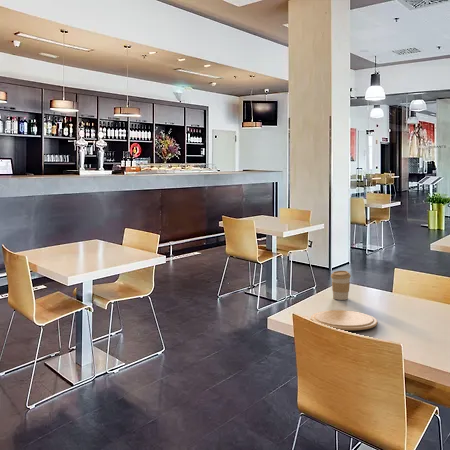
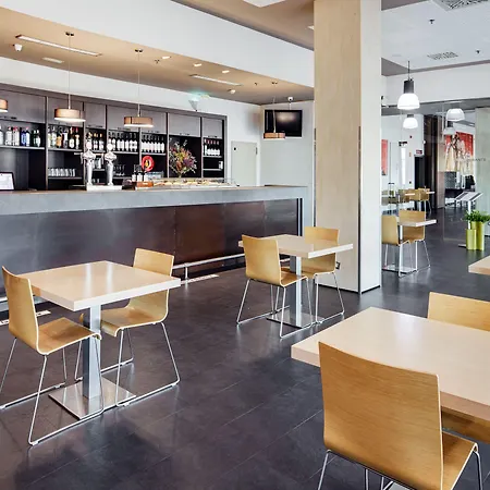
- plate [310,309,378,331]
- coffee cup [330,270,352,301]
